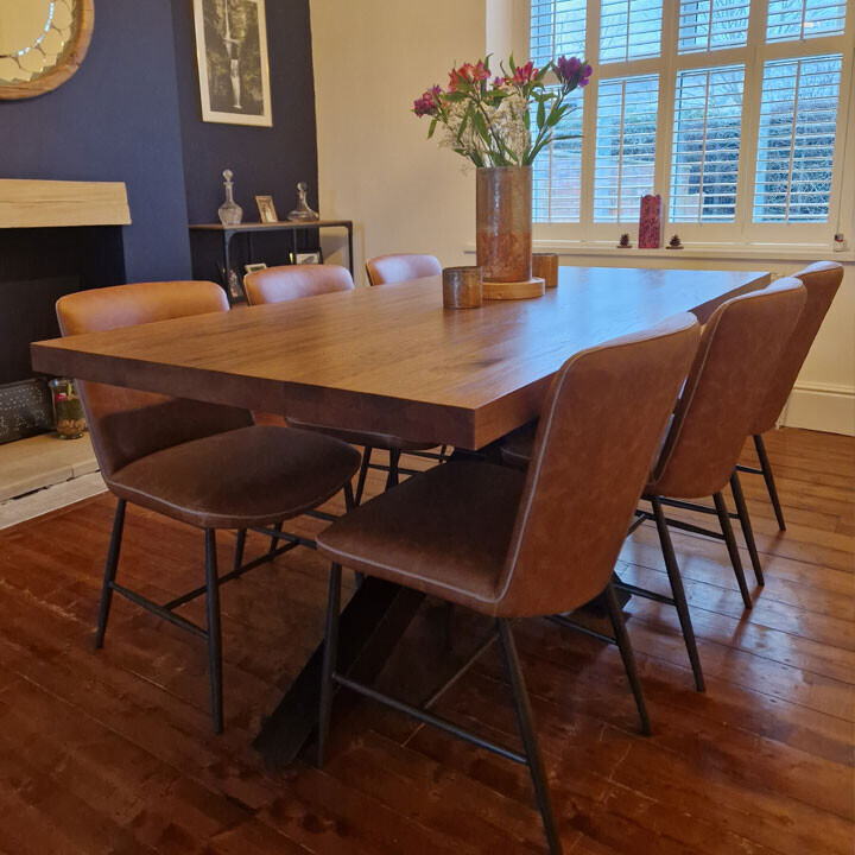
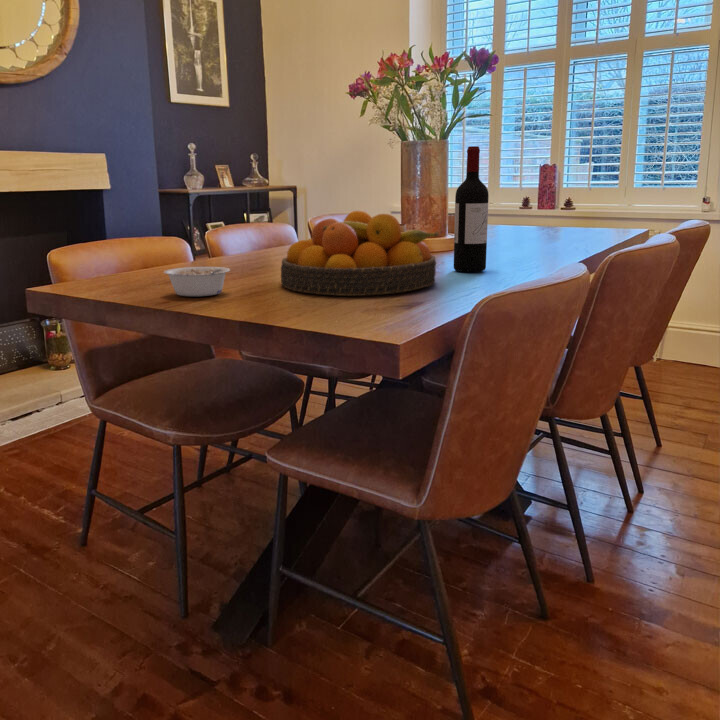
+ legume [163,266,231,297]
+ wine bottle [453,145,490,273]
+ fruit bowl [280,210,440,297]
